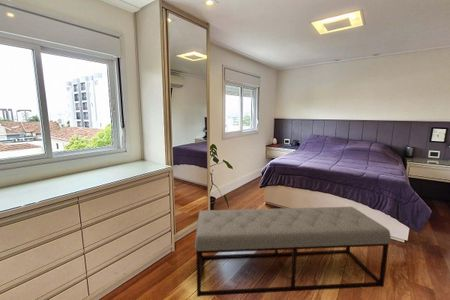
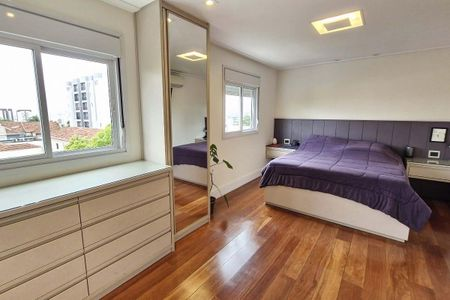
- bench [194,206,392,298]
